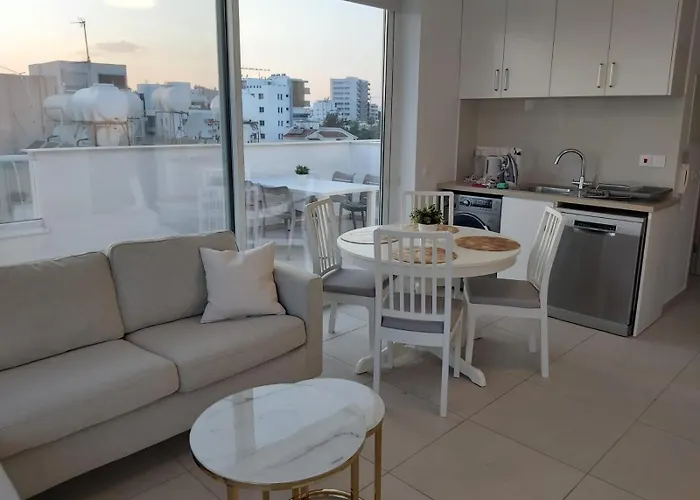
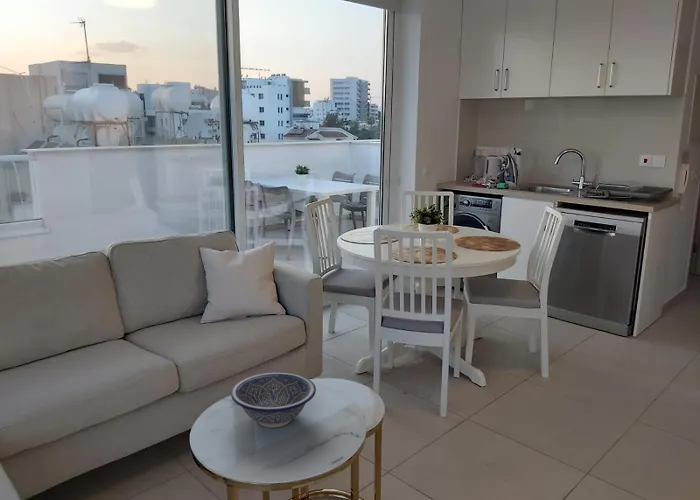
+ decorative bowl [230,371,317,429]
